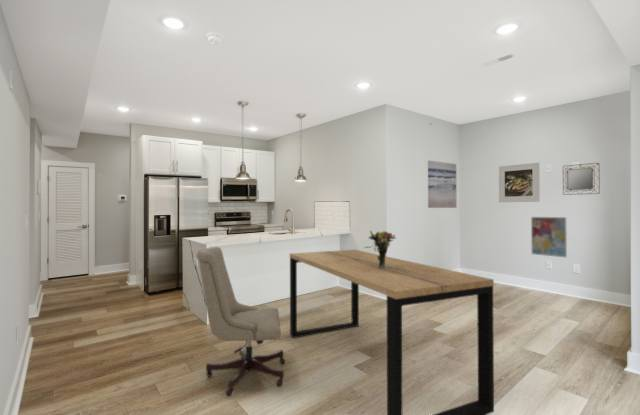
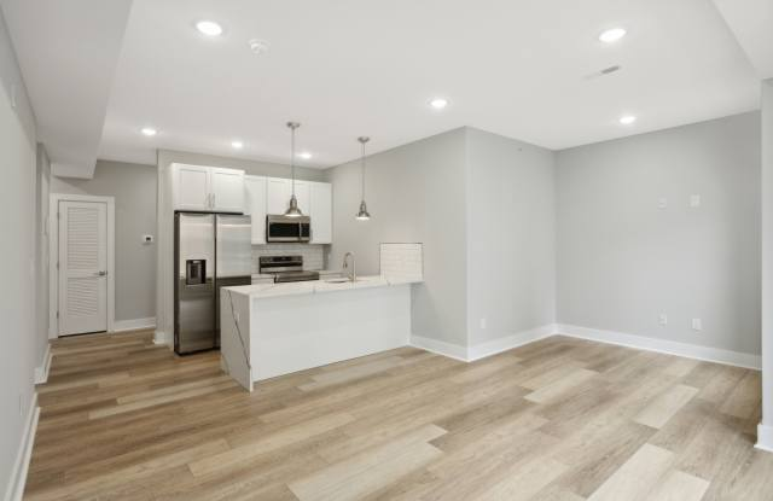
- wall art [530,216,568,258]
- home mirror [562,162,601,196]
- dining table [289,249,495,415]
- wall art [427,159,458,209]
- chair [195,246,286,398]
- bouquet [363,229,397,268]
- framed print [498,162,541,203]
